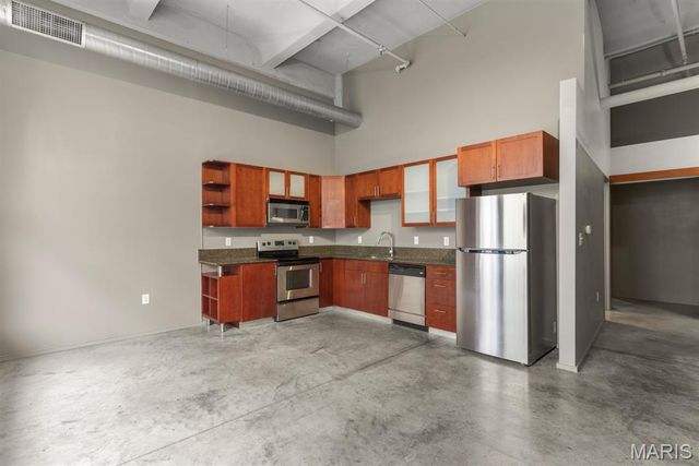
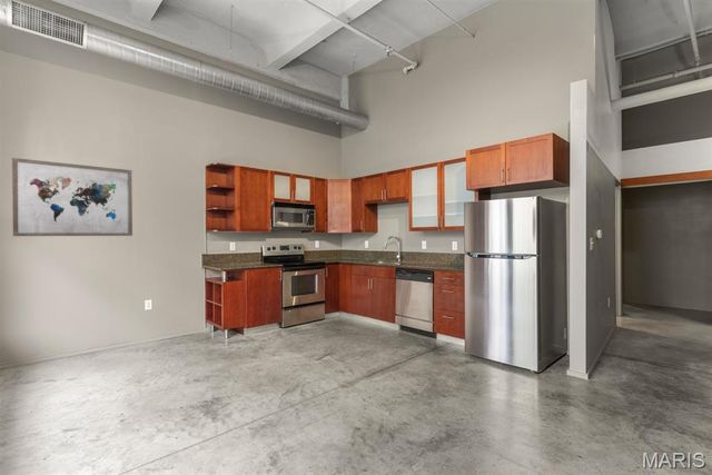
+ wall art [11,157,134,237]
